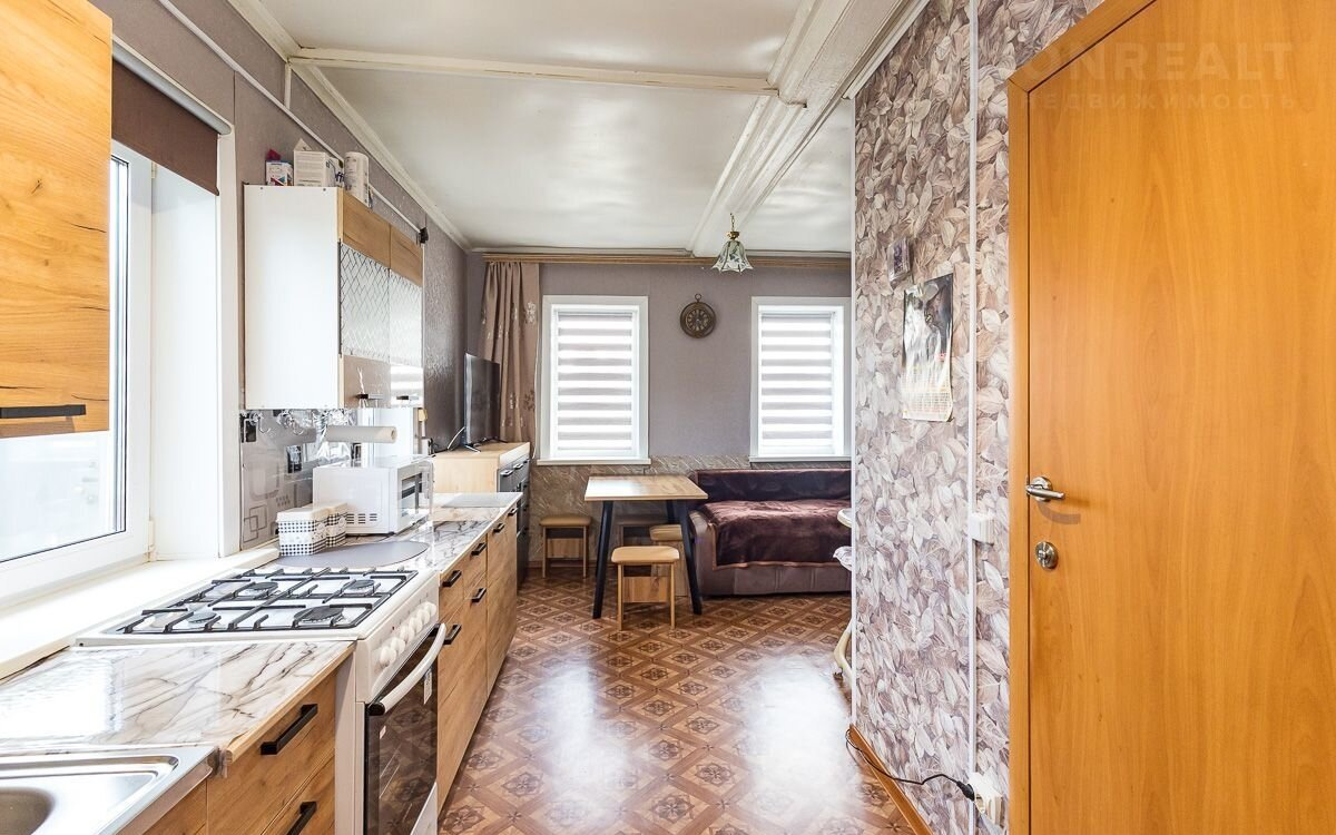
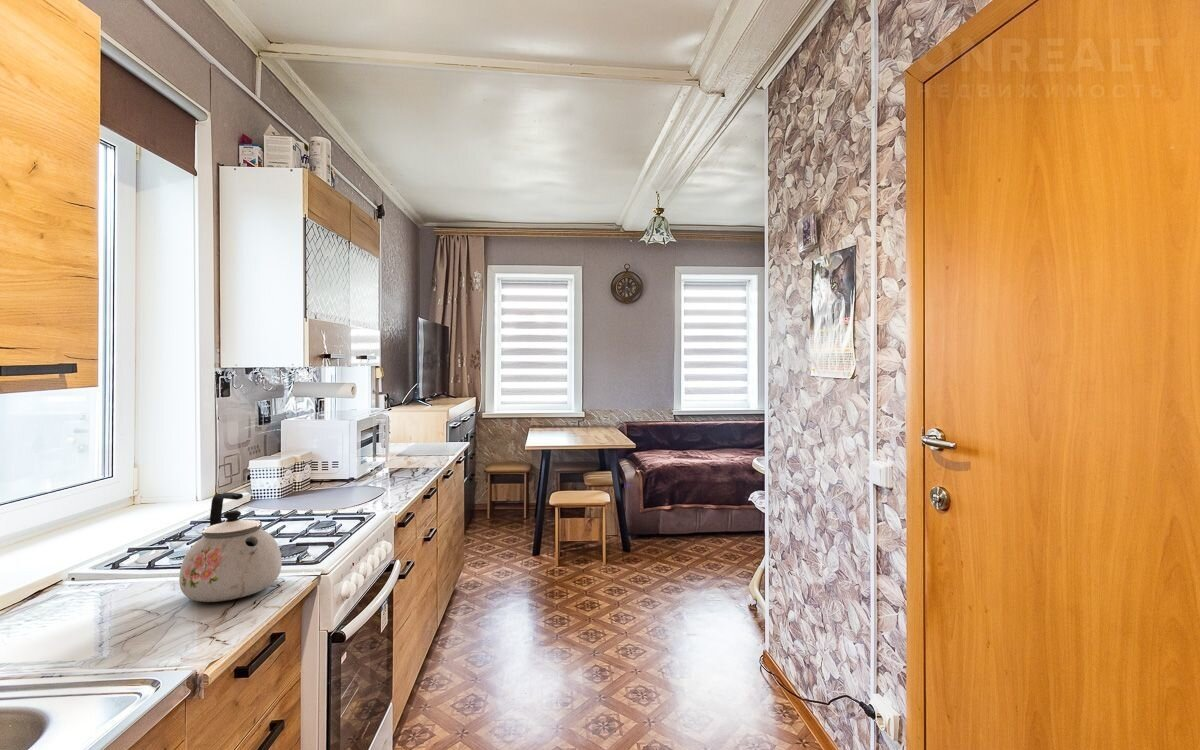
+ kettle [178,491,283,603]
